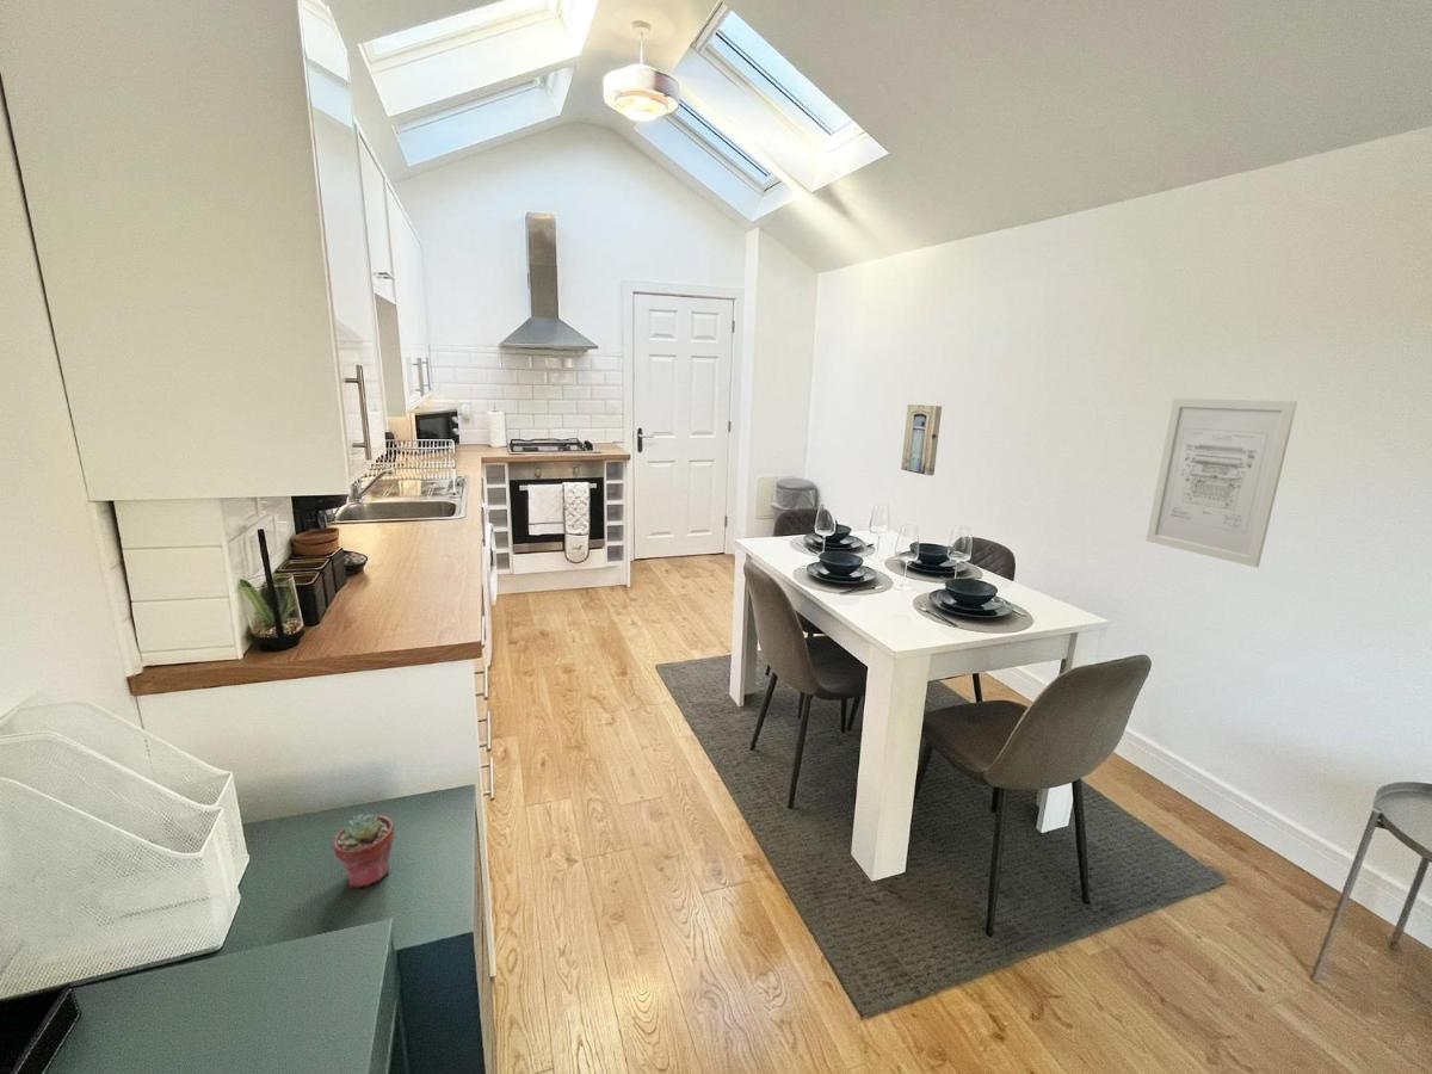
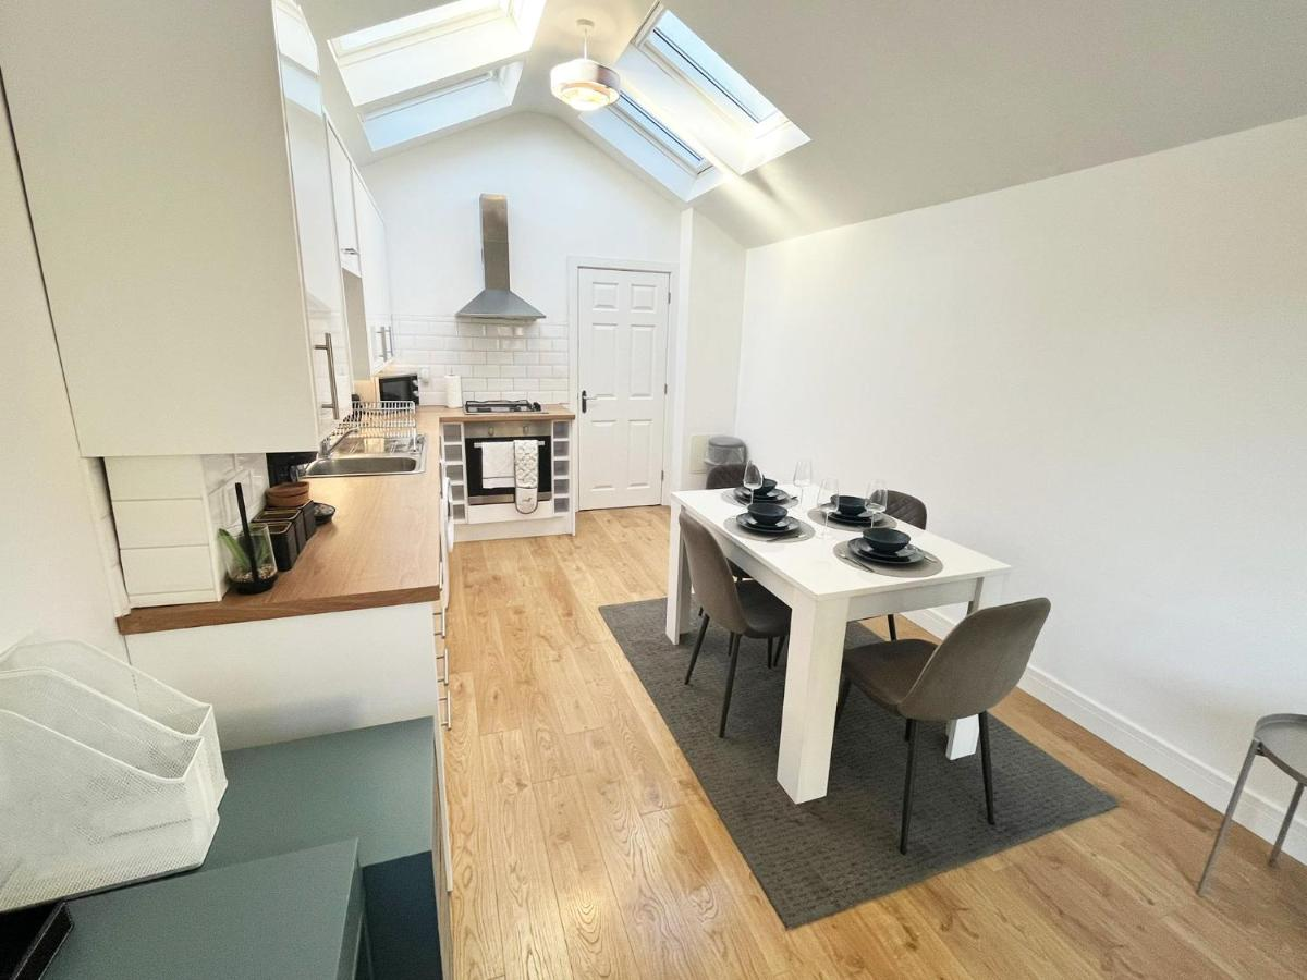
- wall art [900,403,943,476]
- wall art [1144,397,1298,568]
- potted succulent [332,811,395,889]
